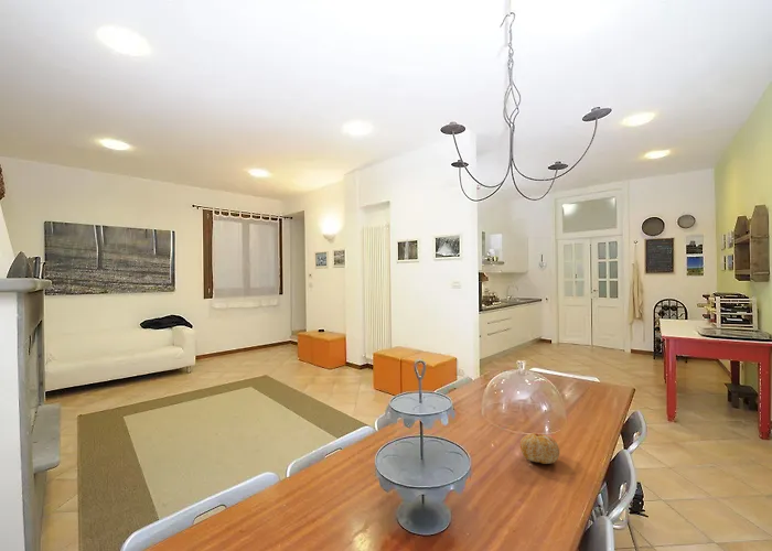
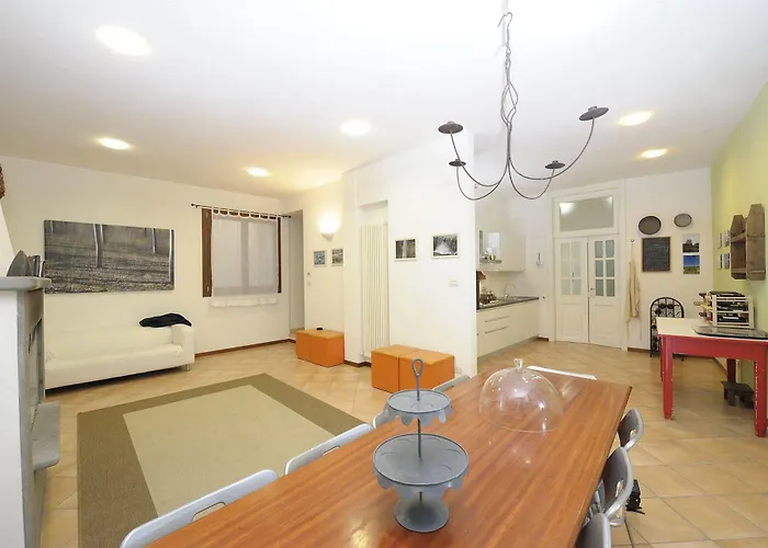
- fruit [519,432,560,465]
